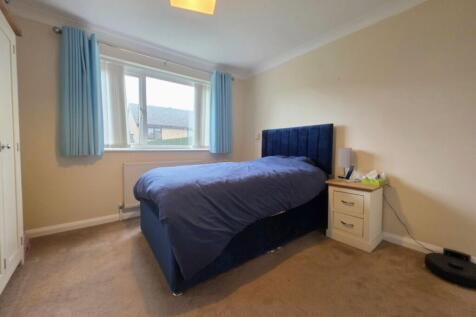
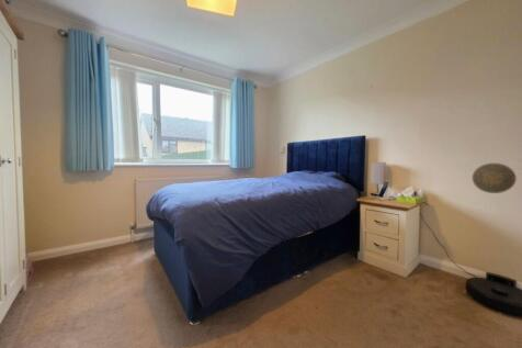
+ decorative plate [472,161,518,194]
